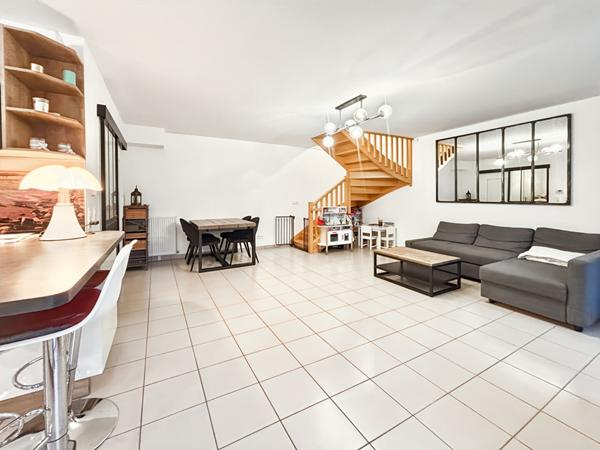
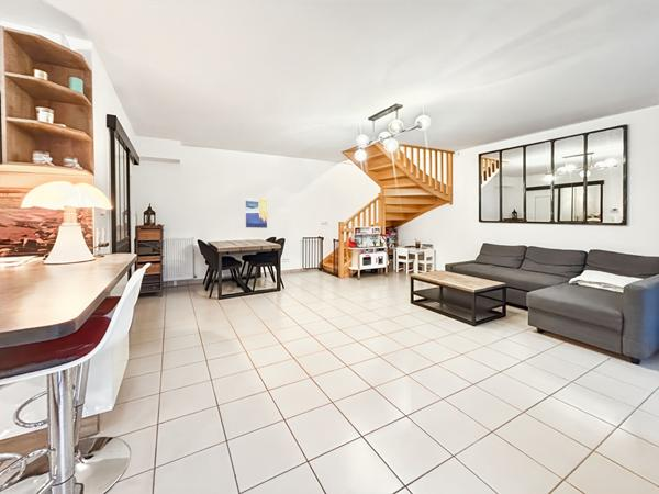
+ wall art [245,197,269,229]
